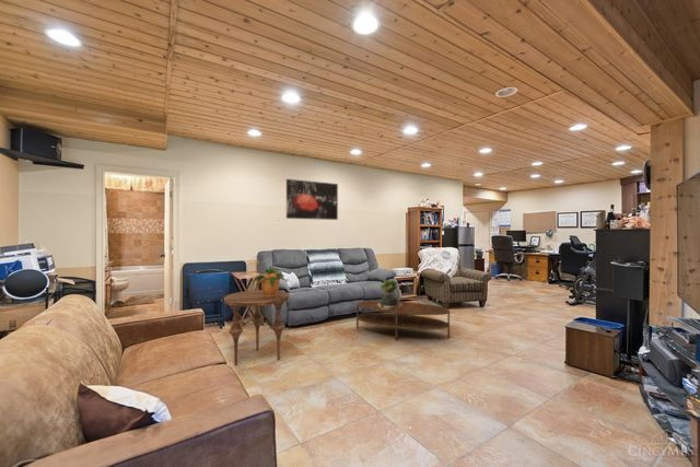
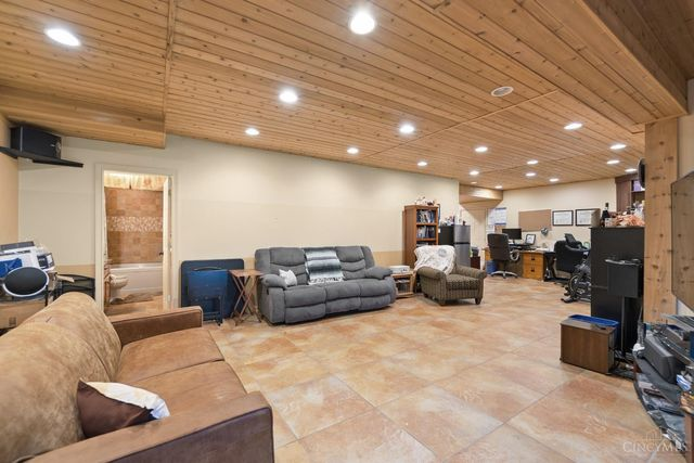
- potted plant [252,266,288,296]
- coffee table [355,300,451,341]
- side table [223,289,290,366]
- wall art [285,178,339,221]
- potted plant [377,278,401,311]
